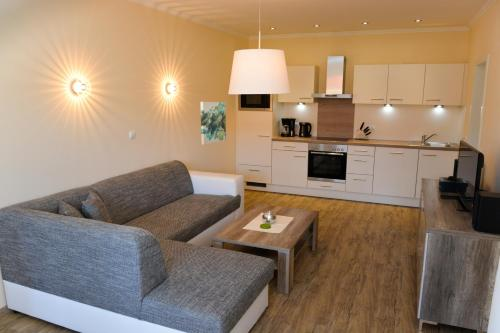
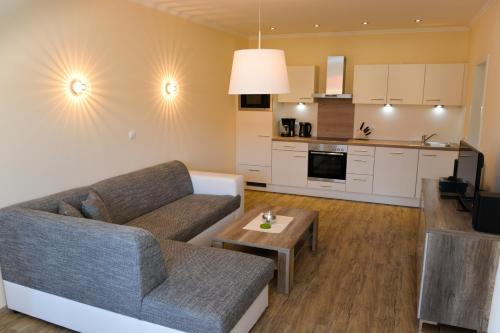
- wall art [200,101,227,146]
